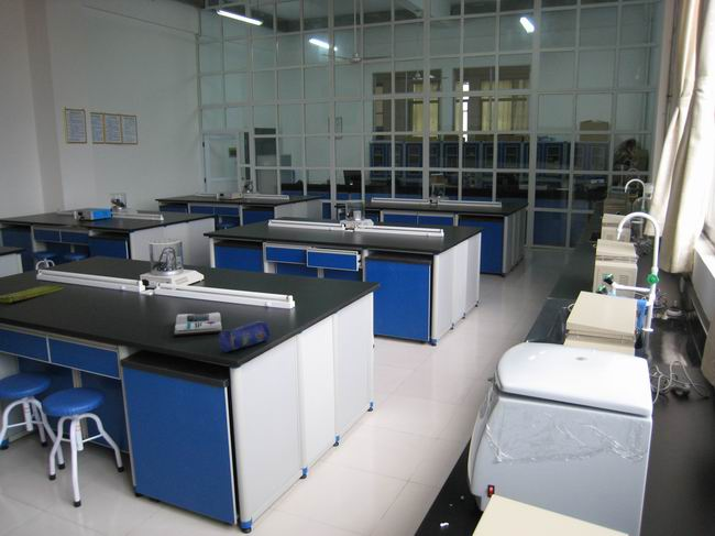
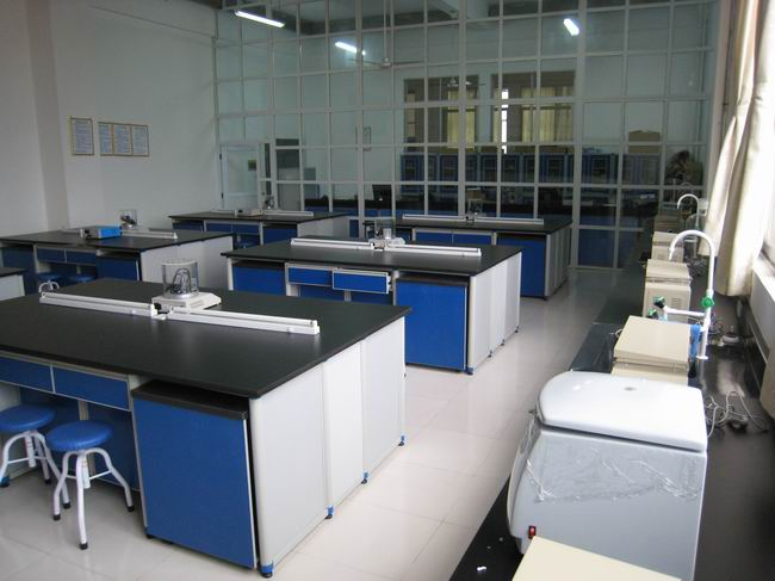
- pencil case [217,319,272,353]
- dish towel [0,284,65,304]
- book [173,311,223,337]
